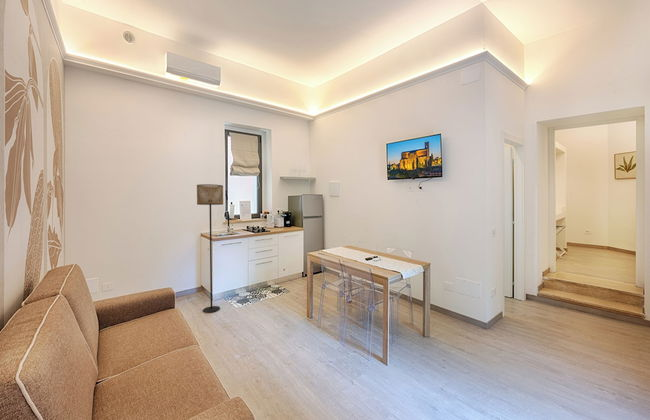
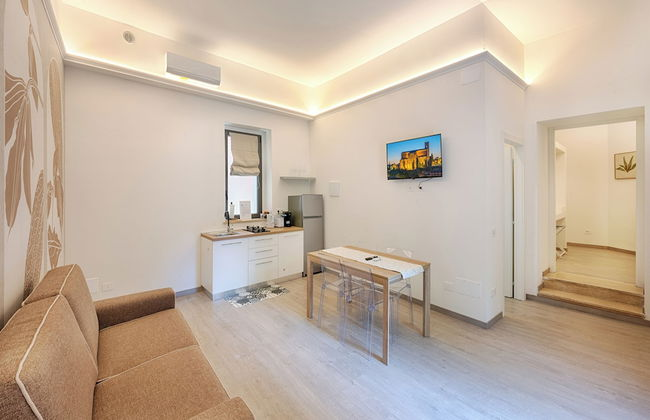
- floor lamp [196,183,224,314]
